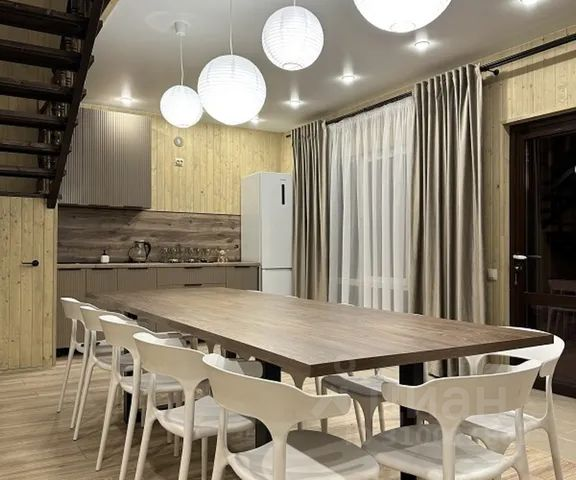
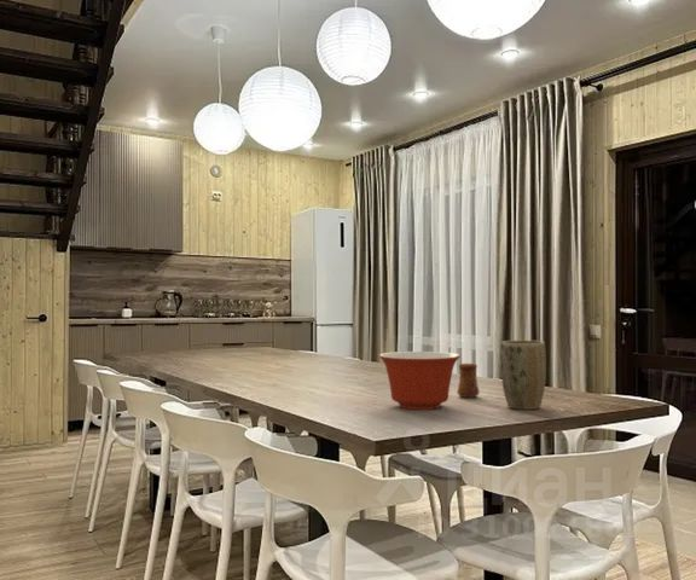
+ mixing bowl [378,350,462,411]
+ cup [456,362,481,399]
+ plant pot [500,340,547,411]
